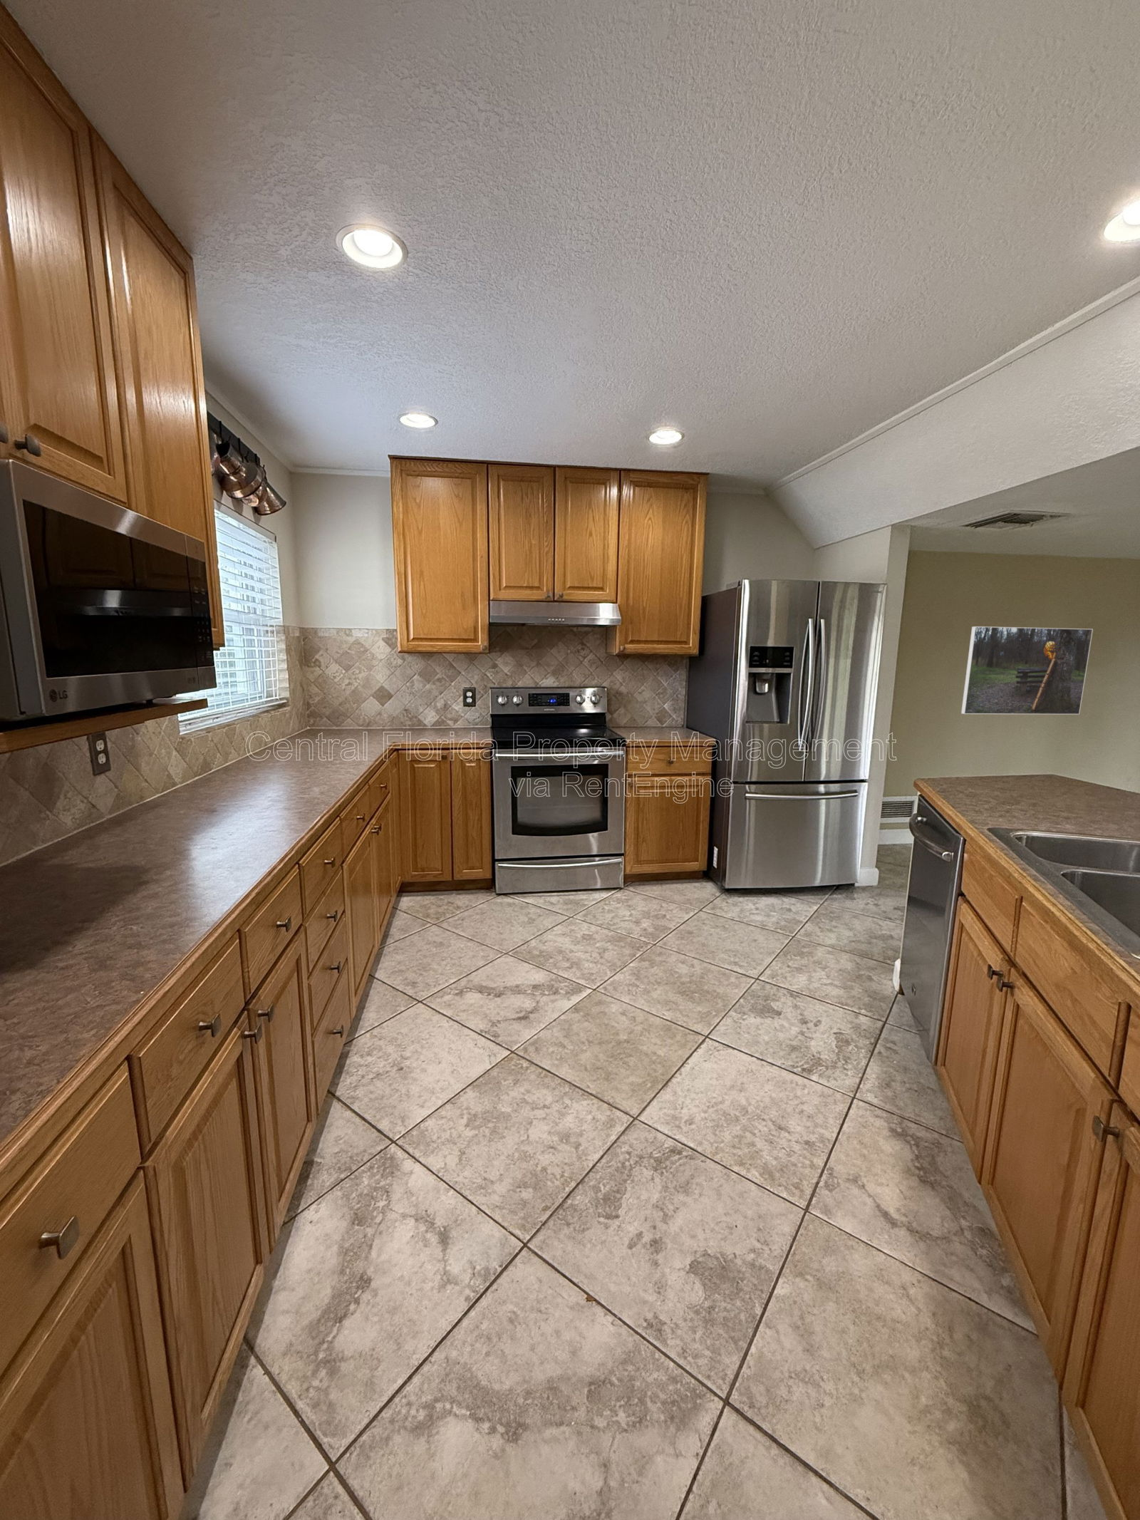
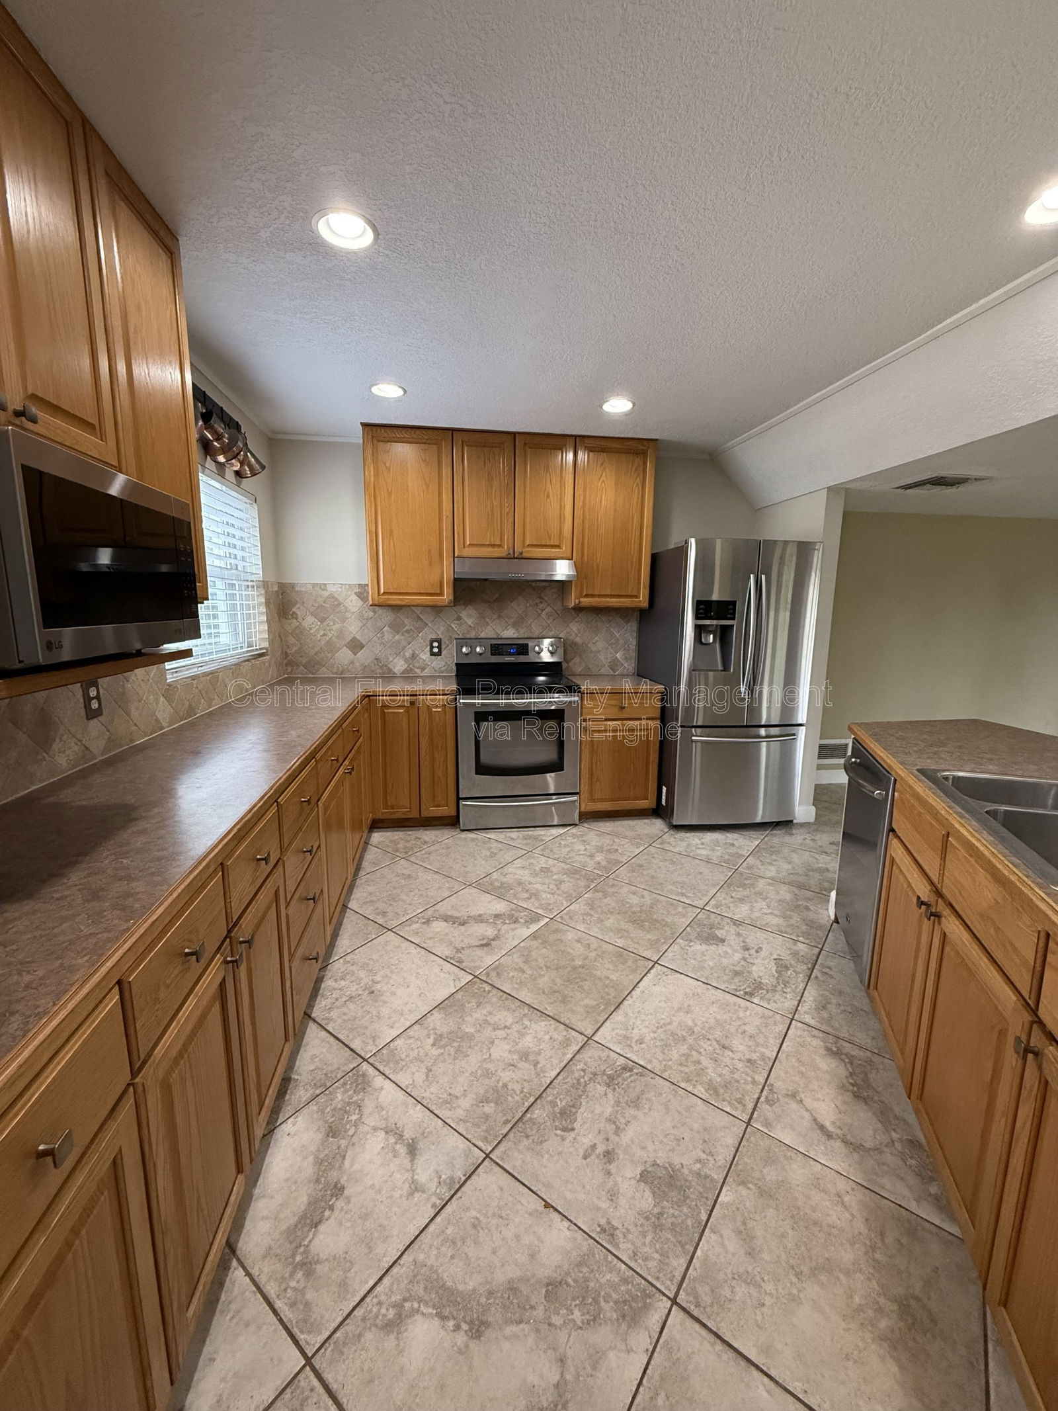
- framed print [960,625,1093,715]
